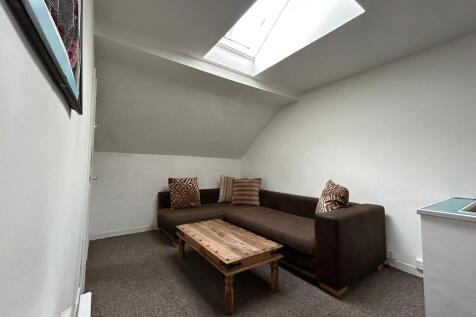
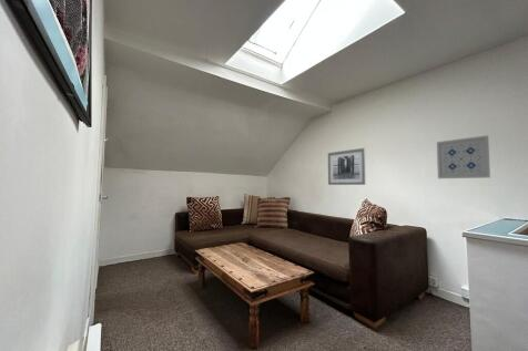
+ wall art [436,134,491,179]
+ wall art [327,147,367,186]
